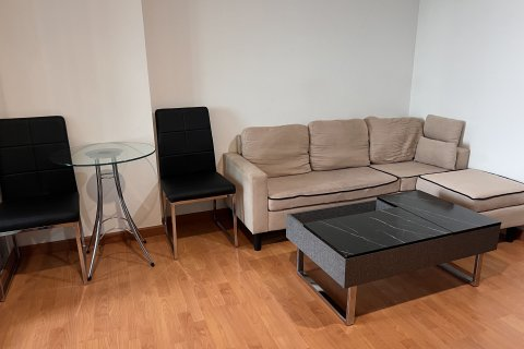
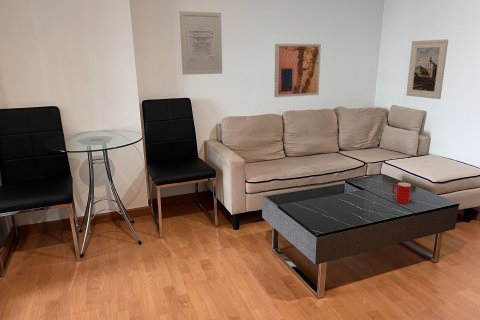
+ cup [391,182,412,205]
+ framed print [405,38,449,100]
+ wall art [273,43,322,98]
+ wall art [179,10,223,76]
